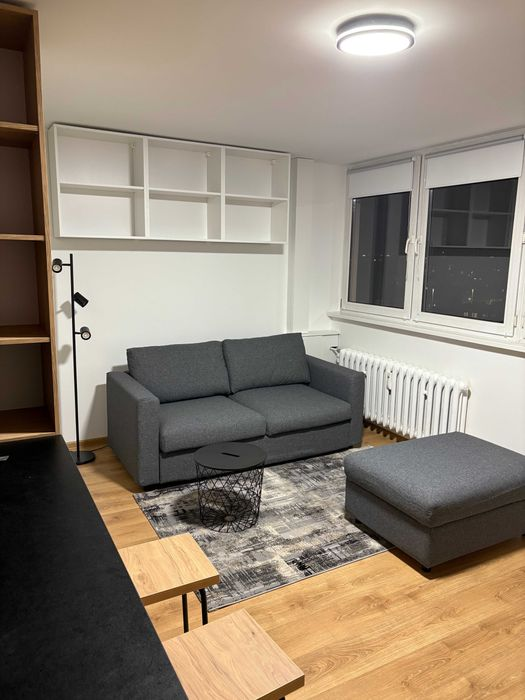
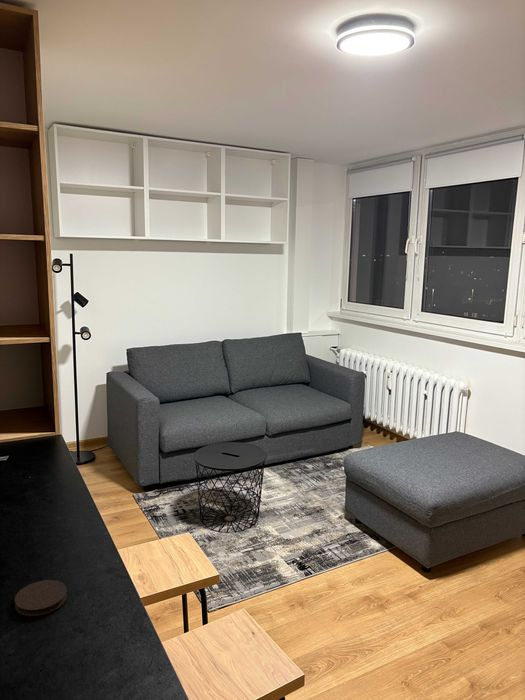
+ coaster [14,579,68,617]
